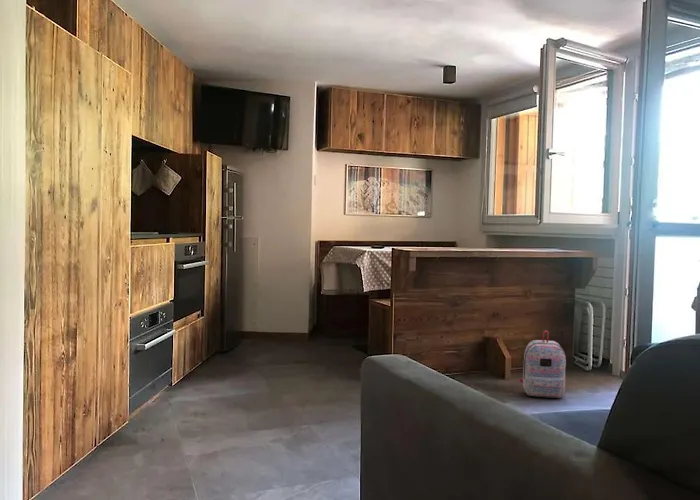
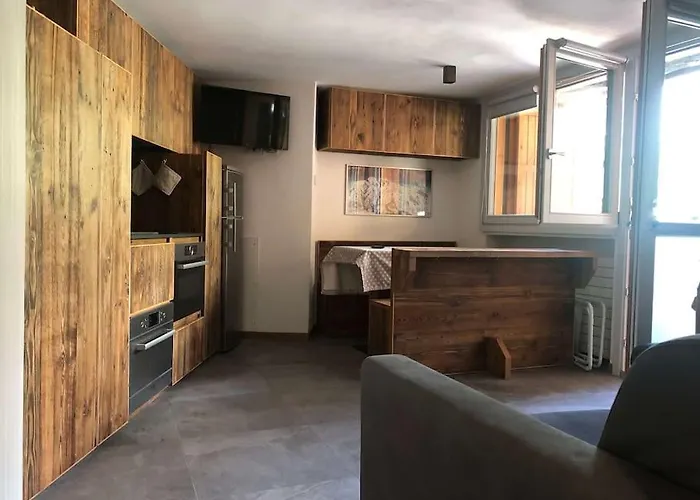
- backpack [519,329,567,399]
